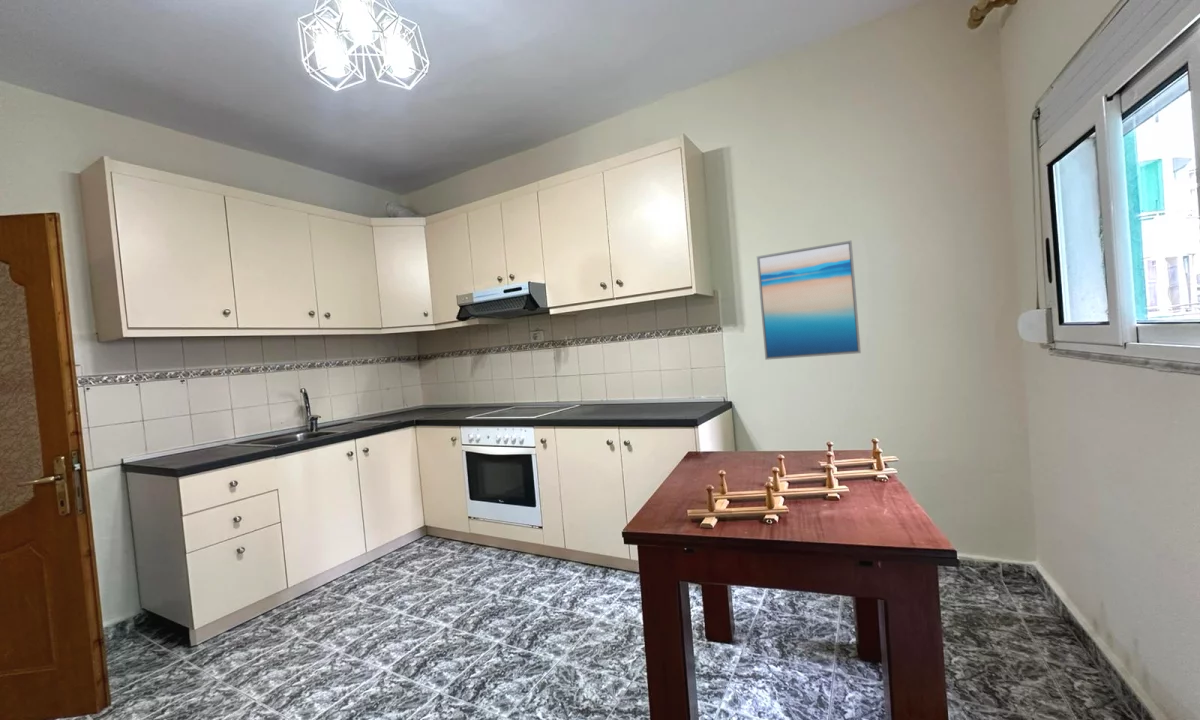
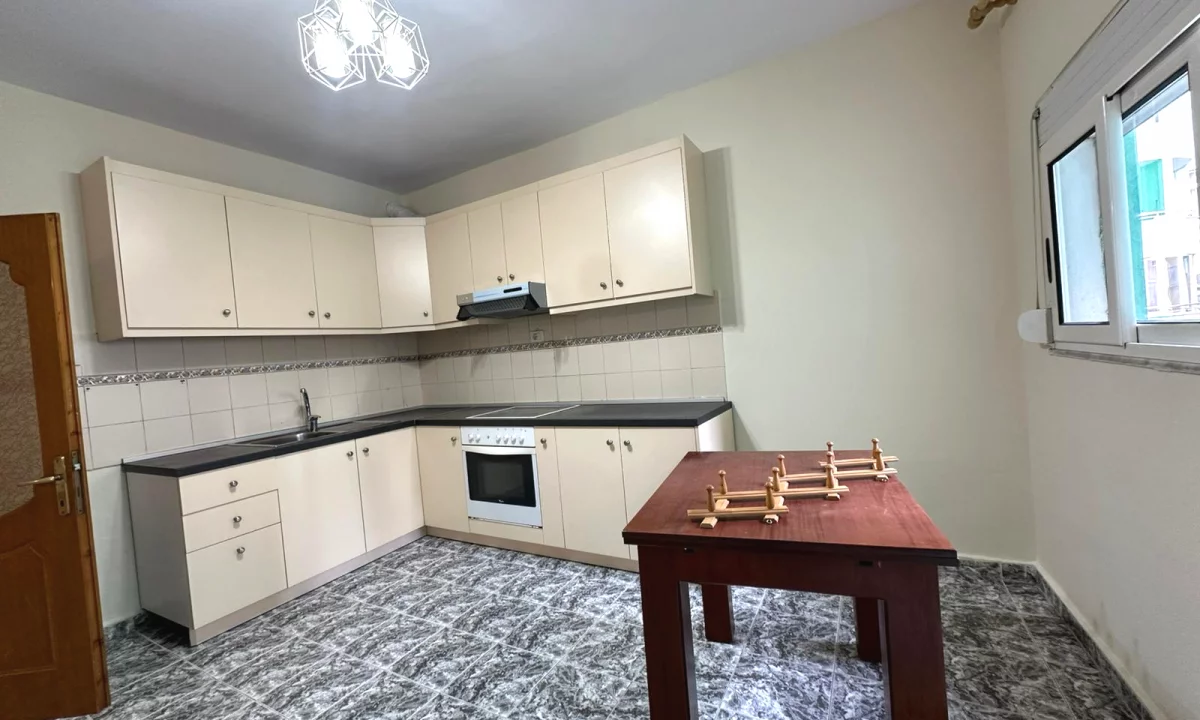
- wall art [756,240,862,361]
